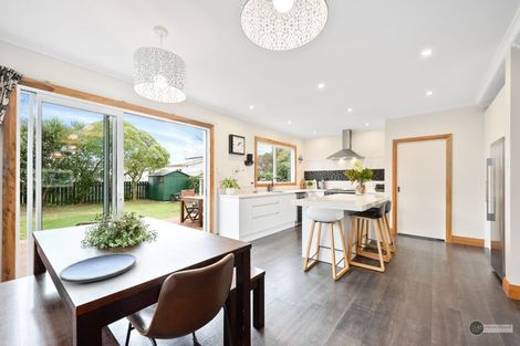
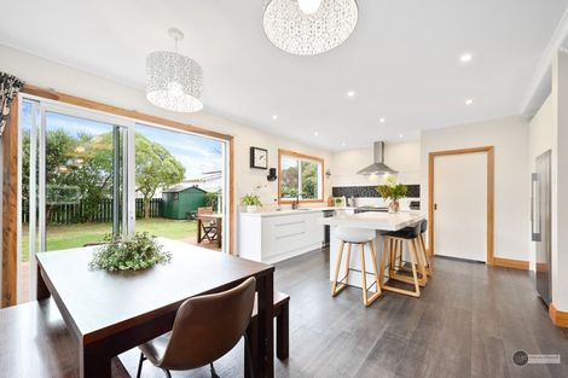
- plate [59,252,137,284]
